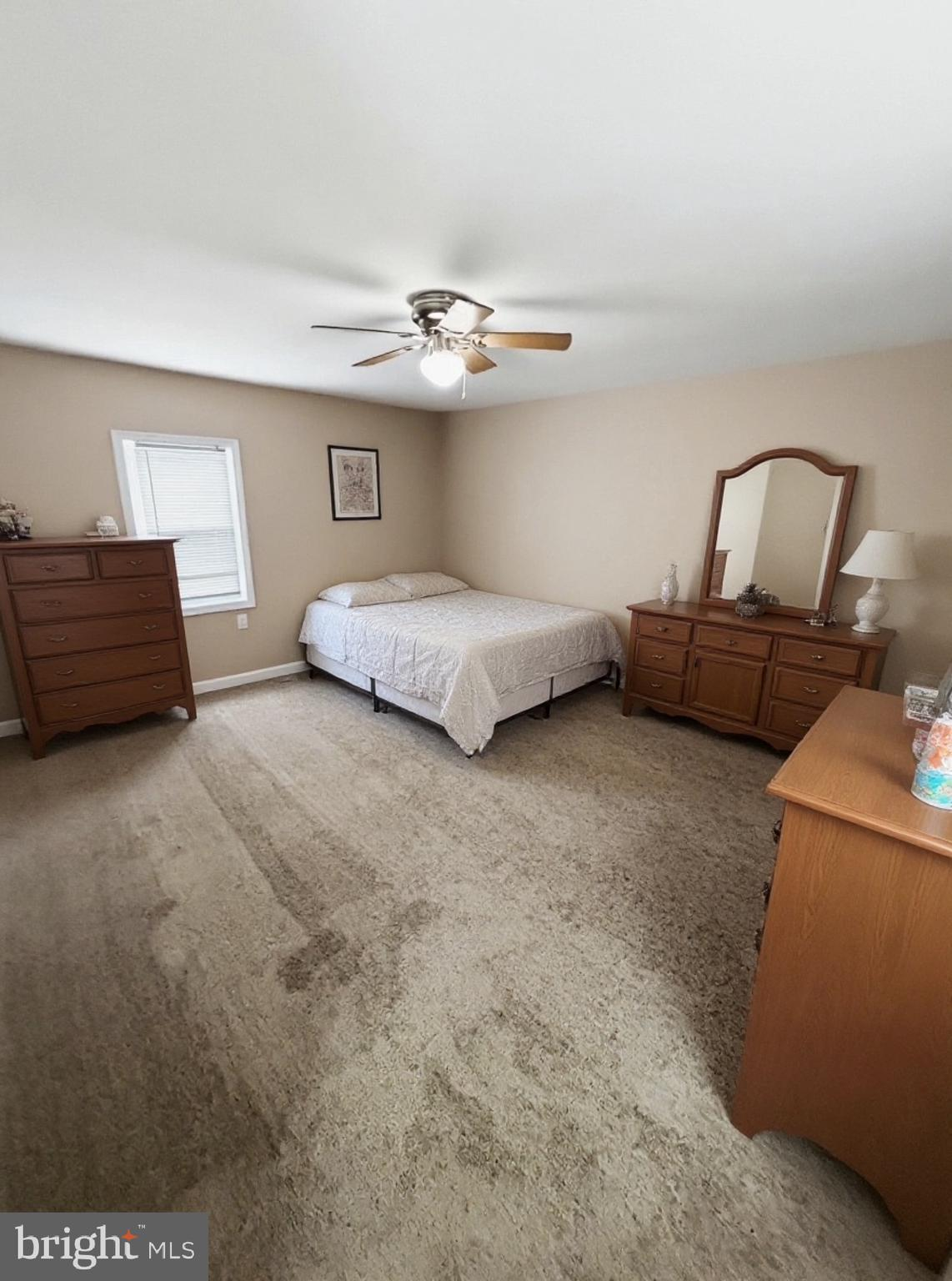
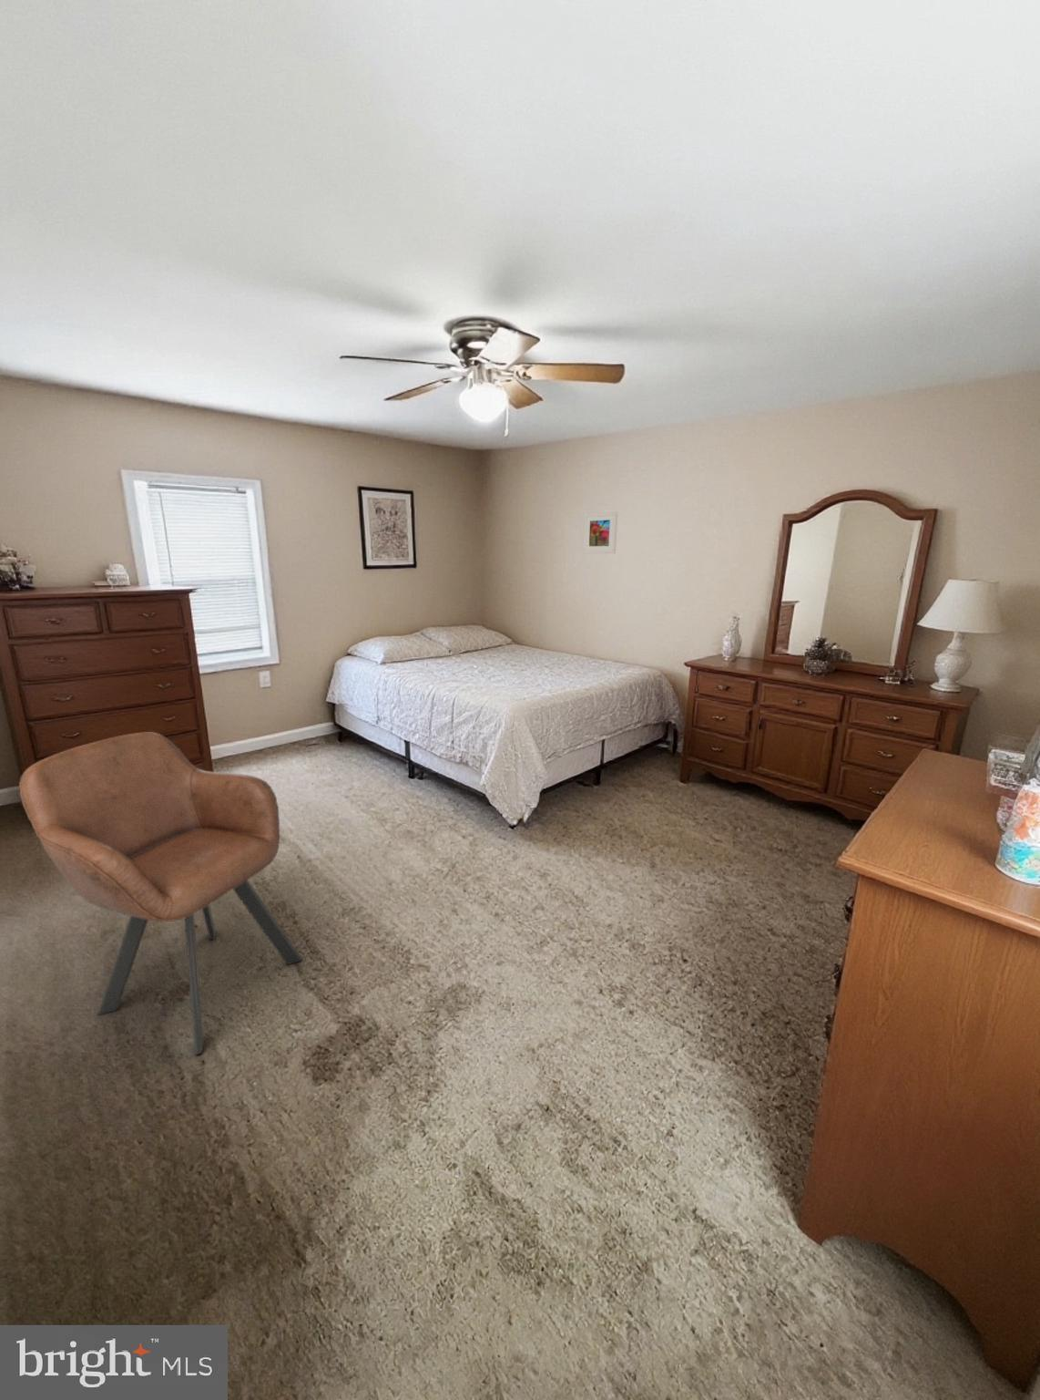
+ armchair [19,731,304,1056]
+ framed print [582,511,618,554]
